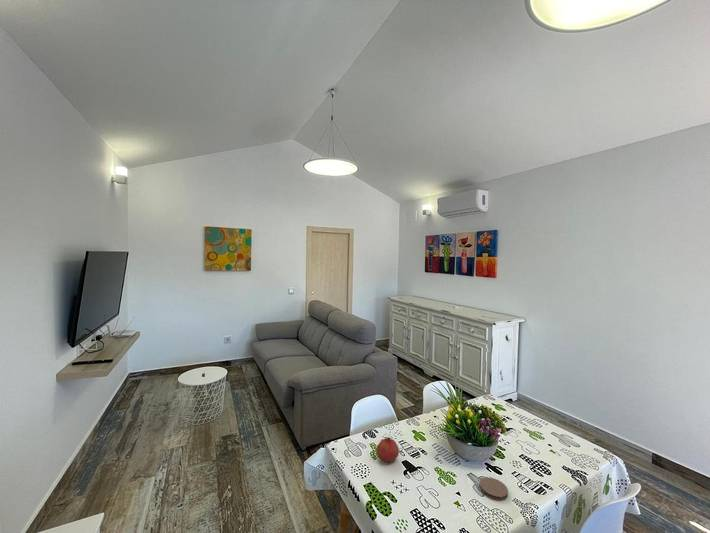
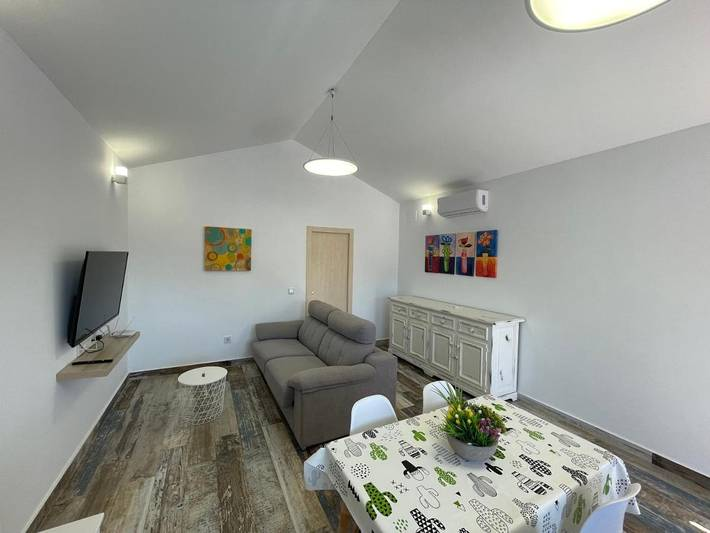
- coaster [479,476,509,501]
- fruit [376,436,400,463]
